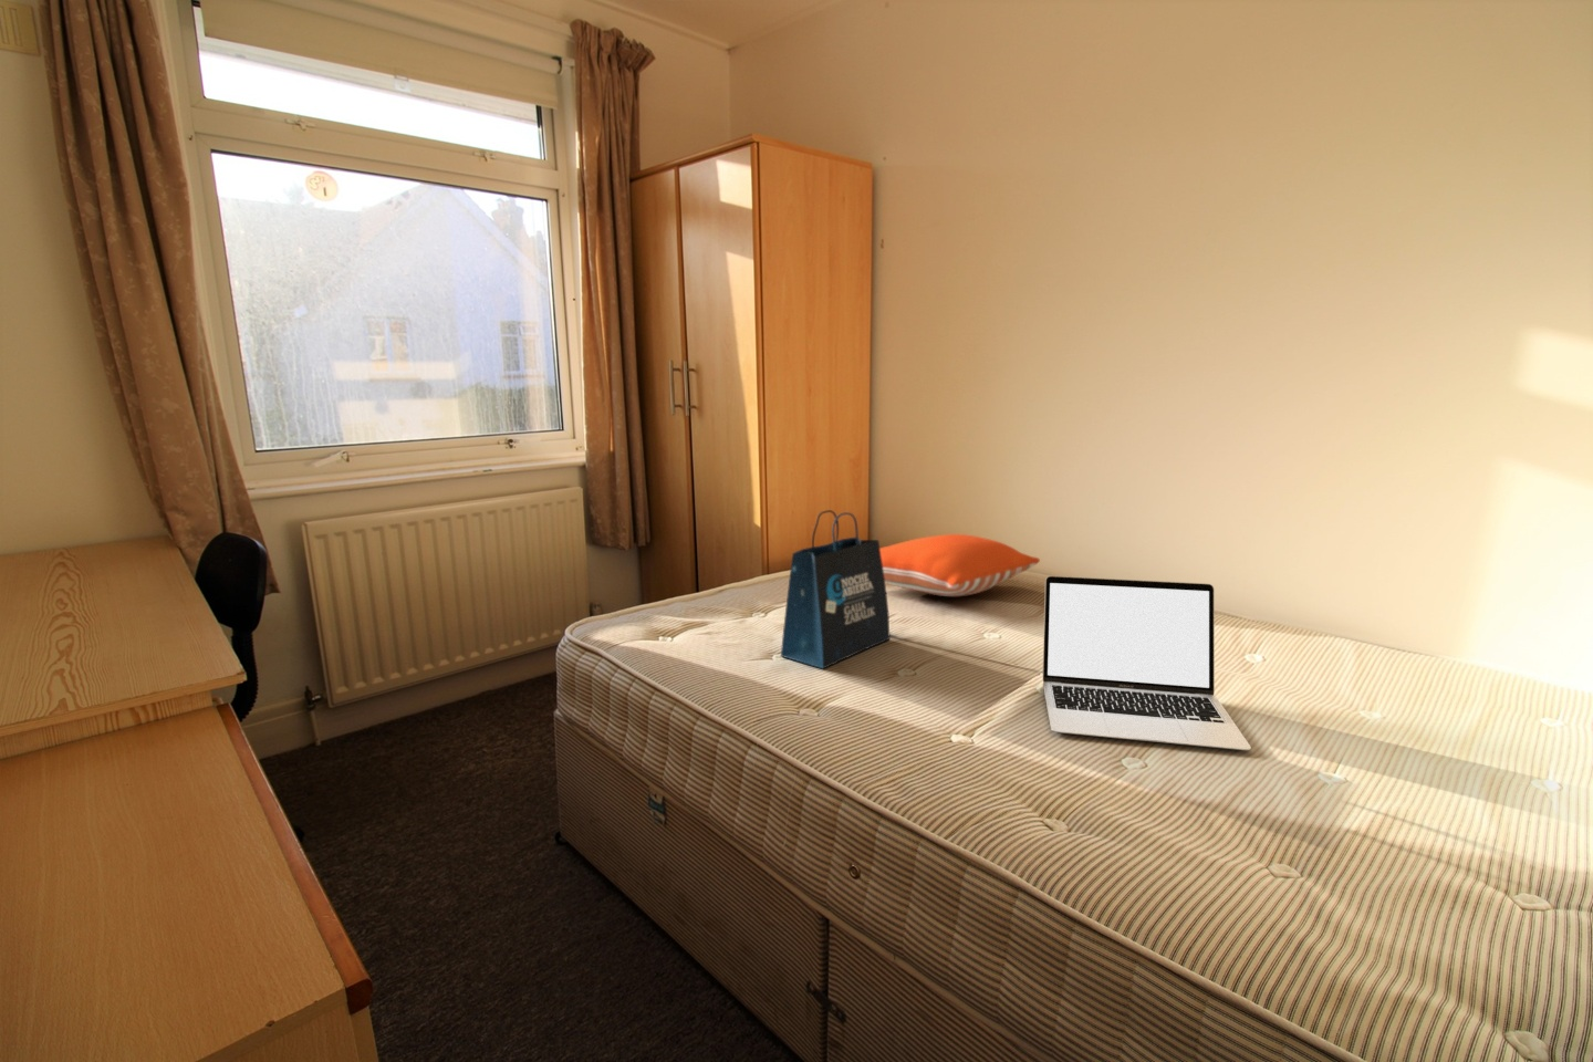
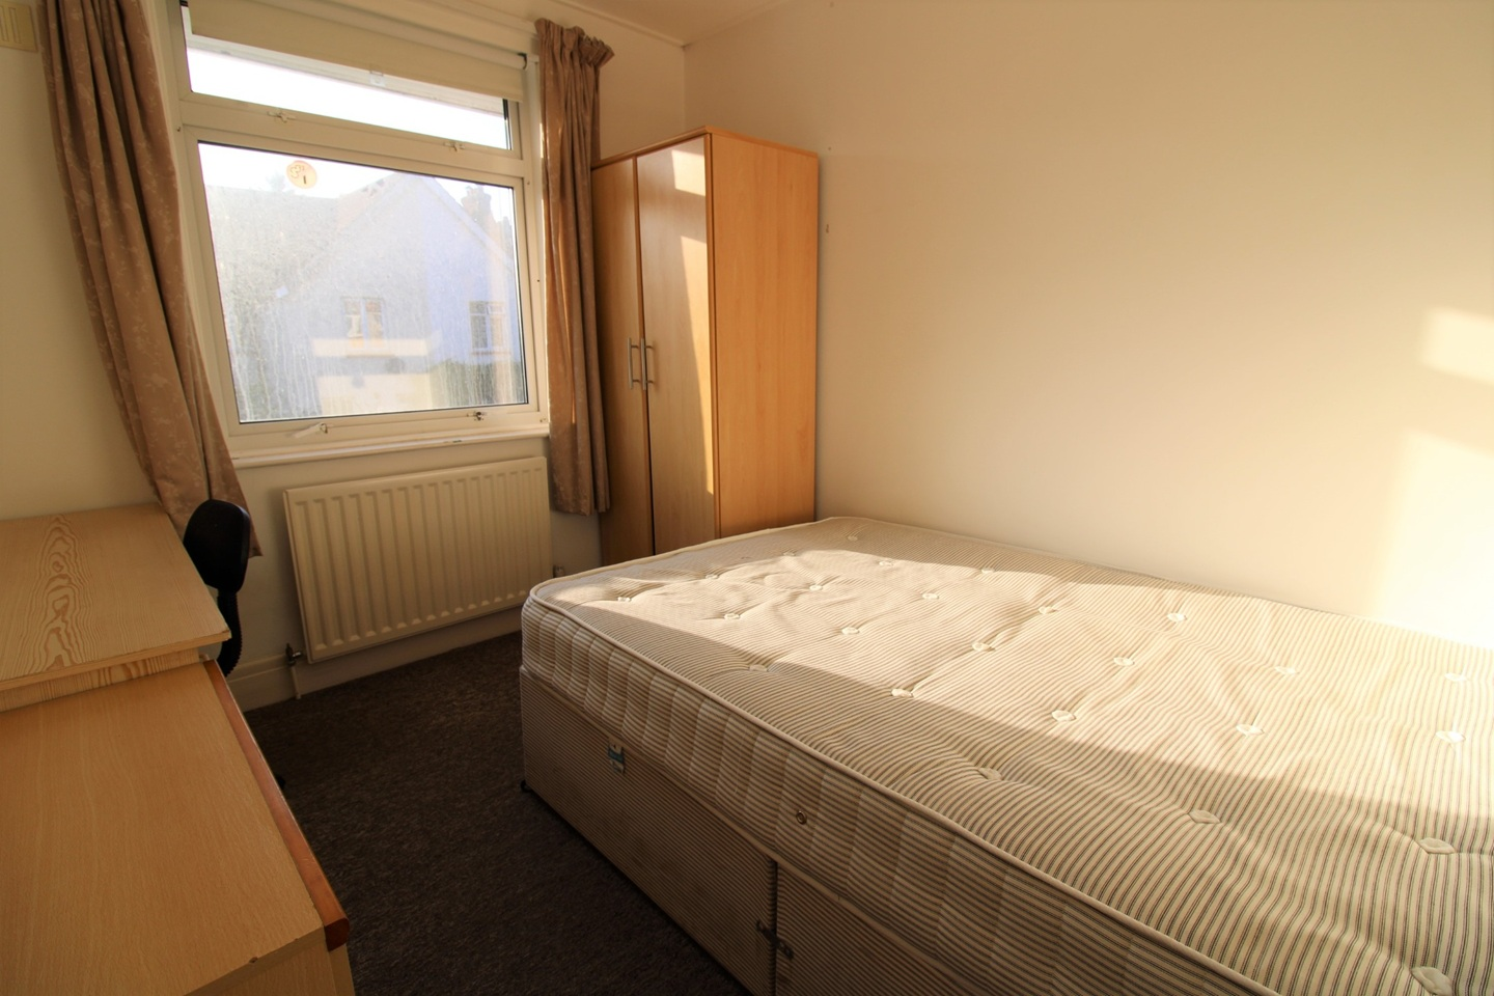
- laptop [1042,575,1253,751]
- pillow [879,533,1041,597]
- tote bag [780,508,890,671]
